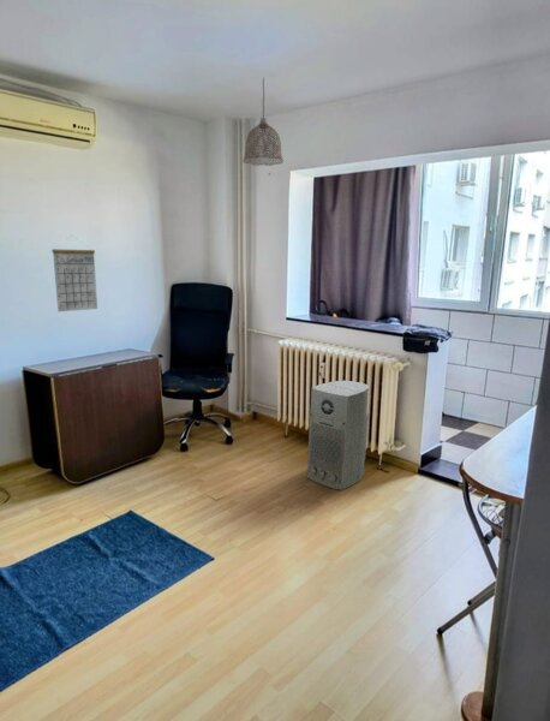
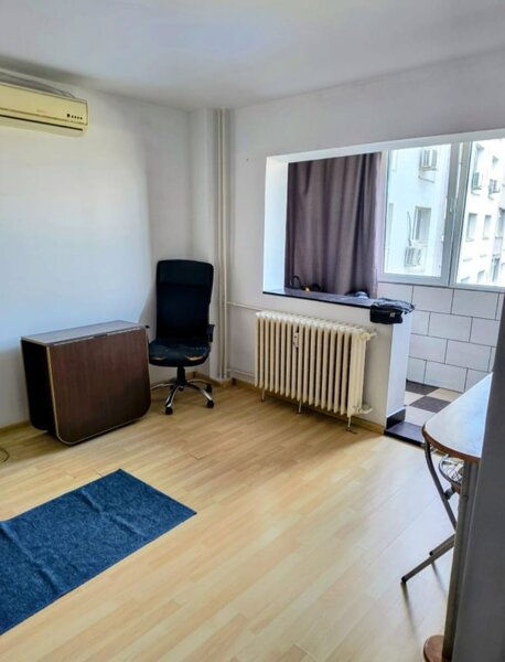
- pendant lamp [241,77,285,167]
- calendar [50,236,98,312]
- air purifier [306,380,370,491]
